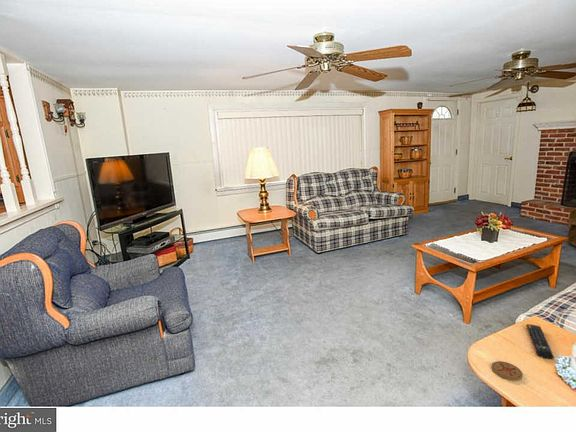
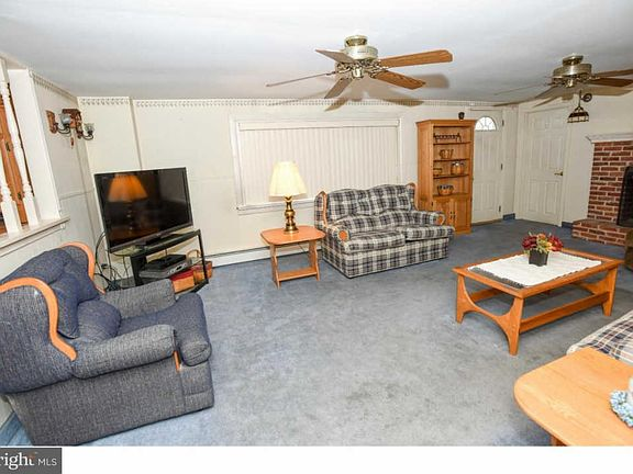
- coaster [491,360,524,381]
- remote control [525,323,555,360]
